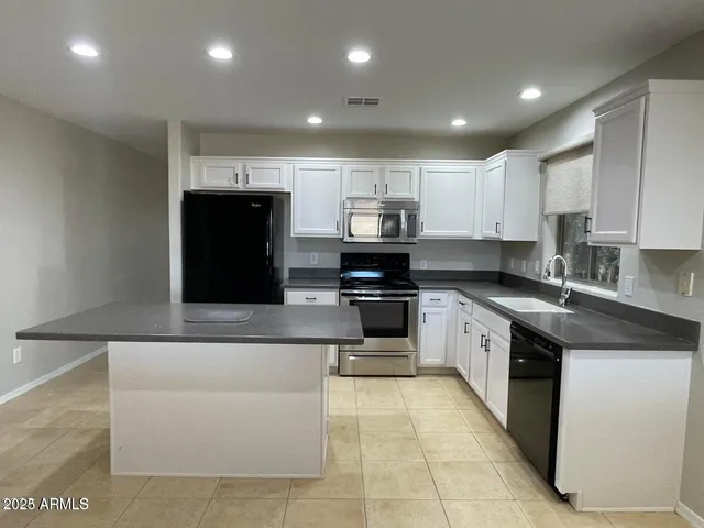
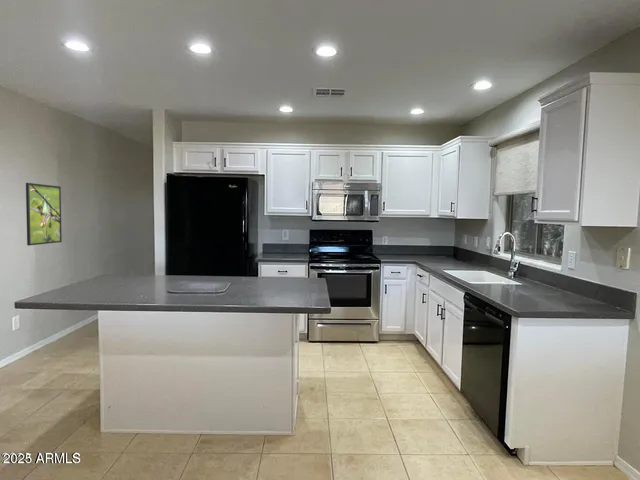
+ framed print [25,182,63,247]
